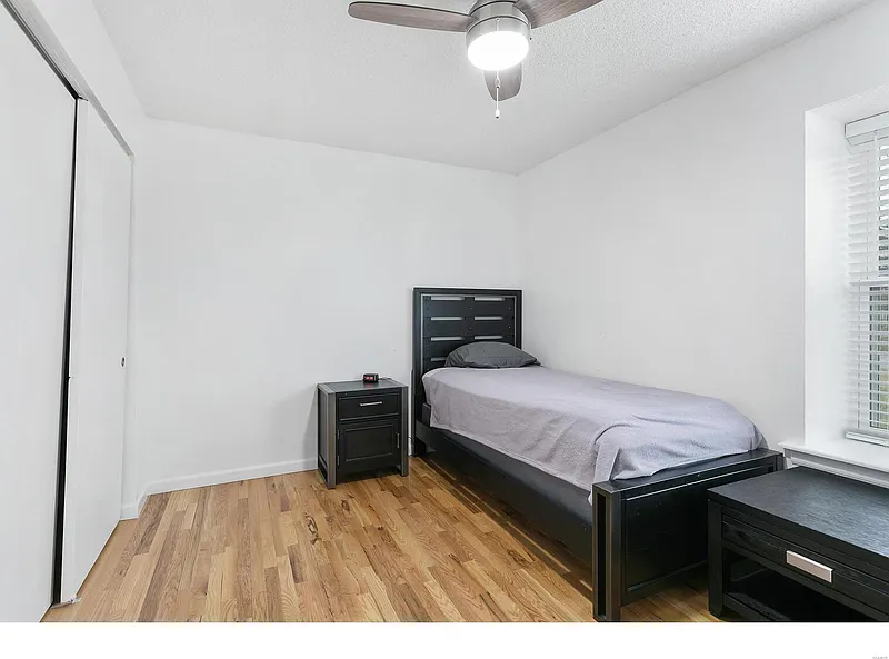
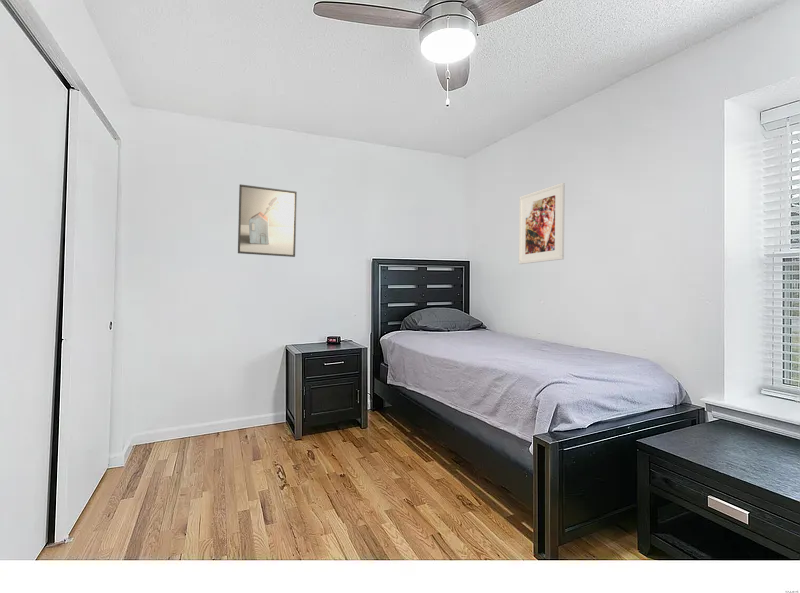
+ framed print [518,182,566,265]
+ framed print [237,183,298,258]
